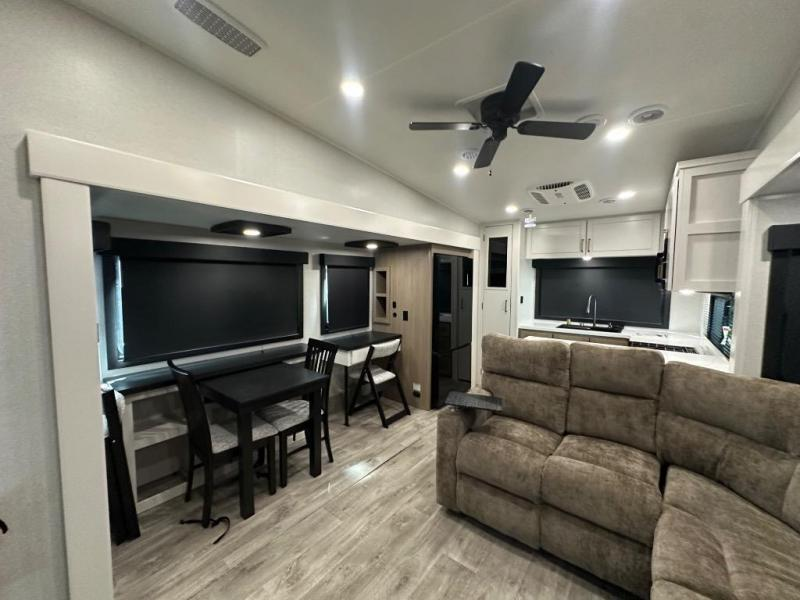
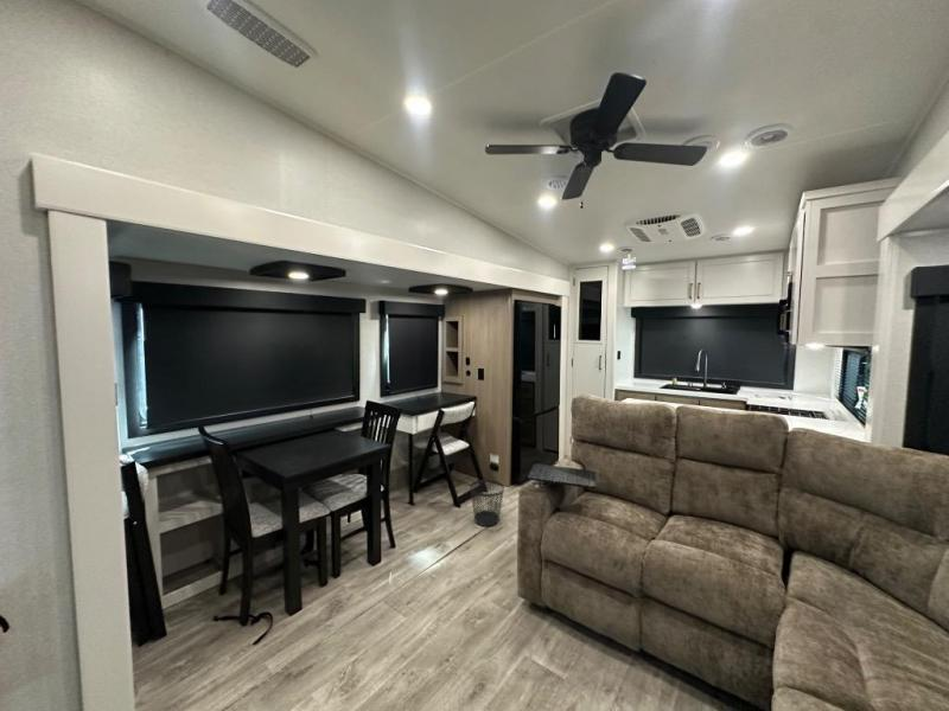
+ wastebasket [469,479,505,527]
